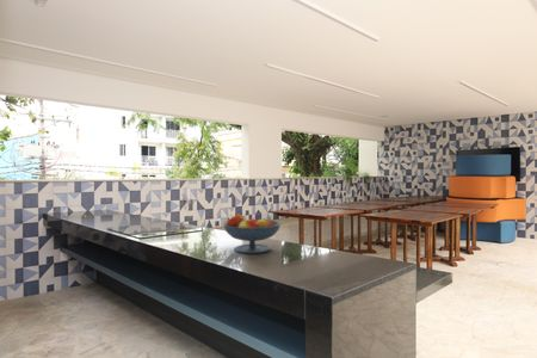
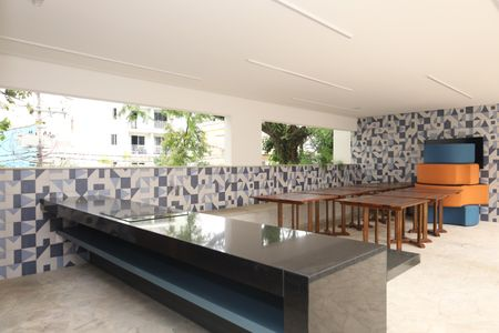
- fruit bowl [222,214,282,255]
